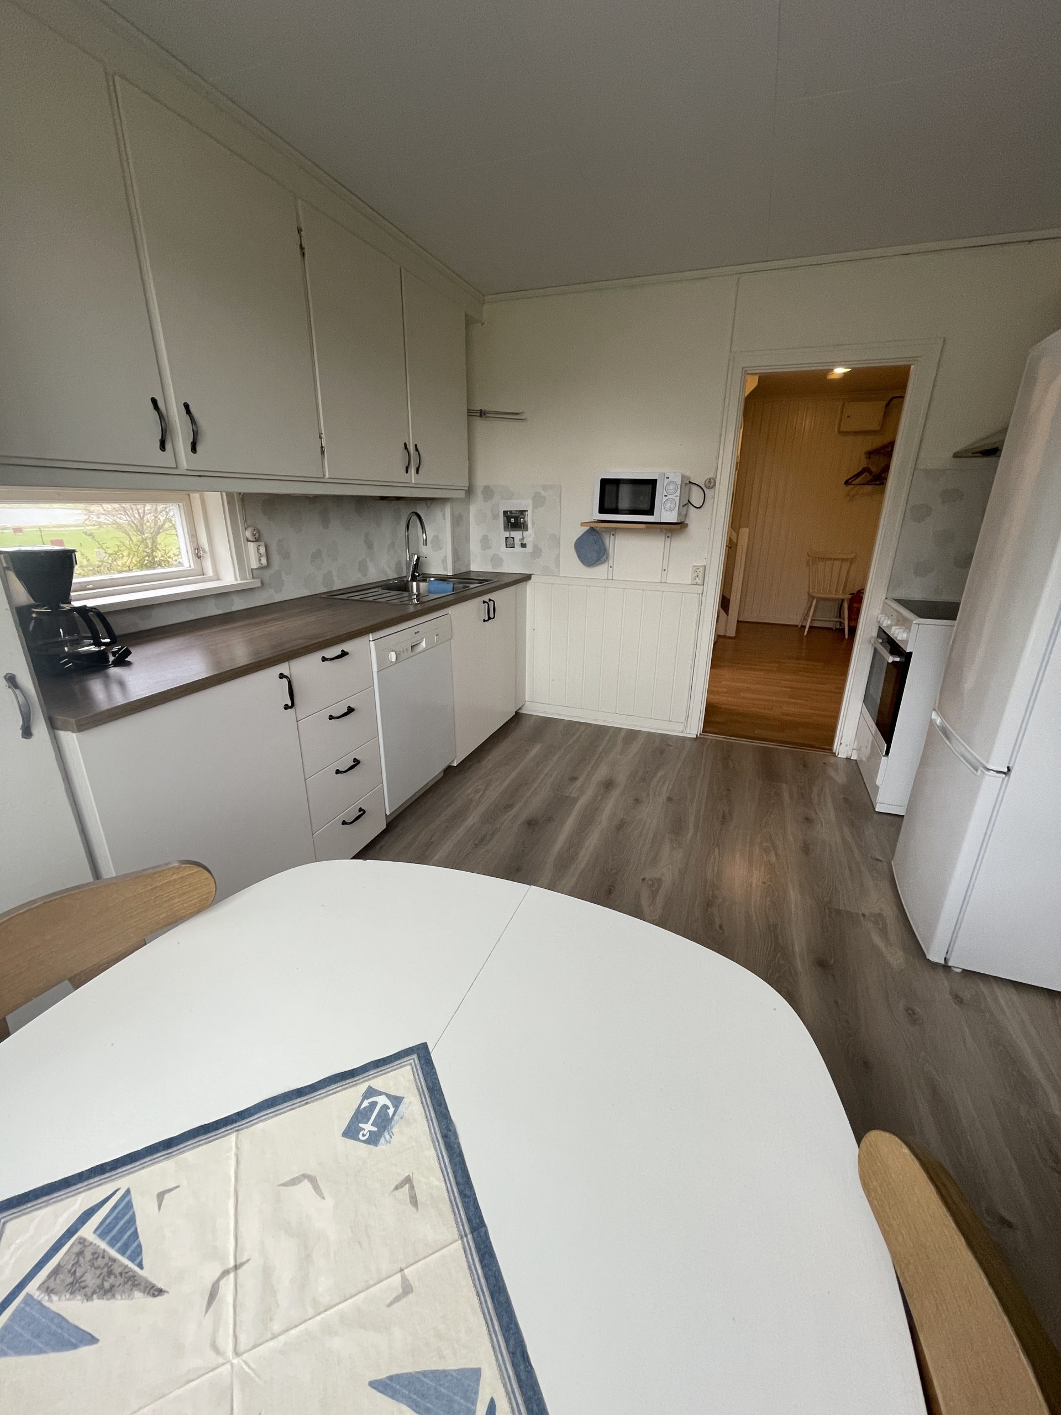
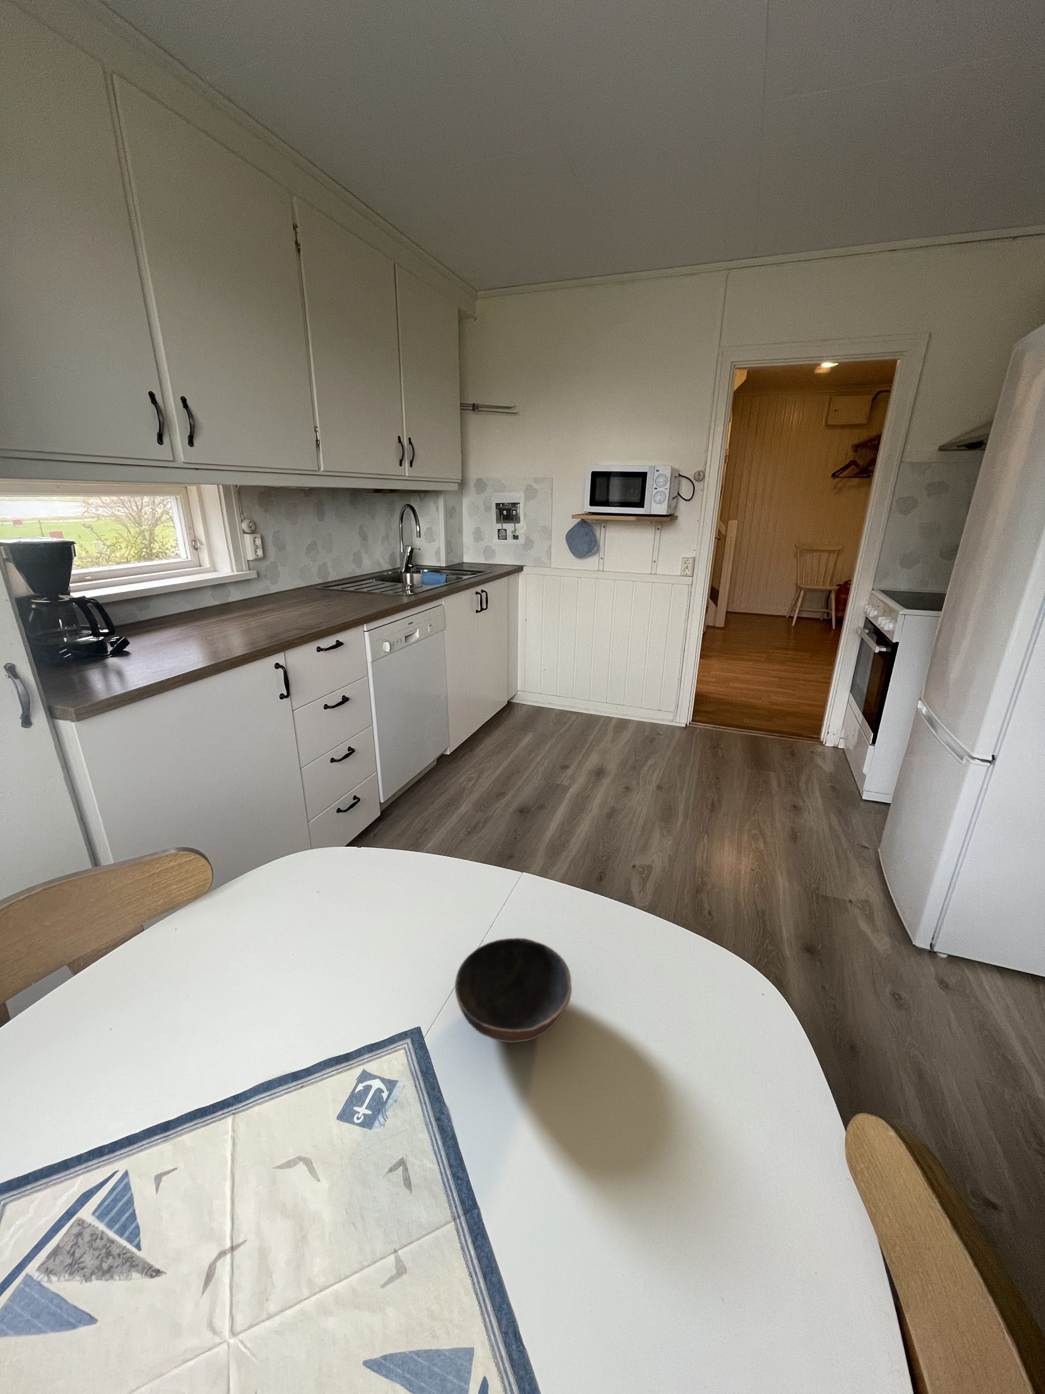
+ bowl [454,937,572,1044]
